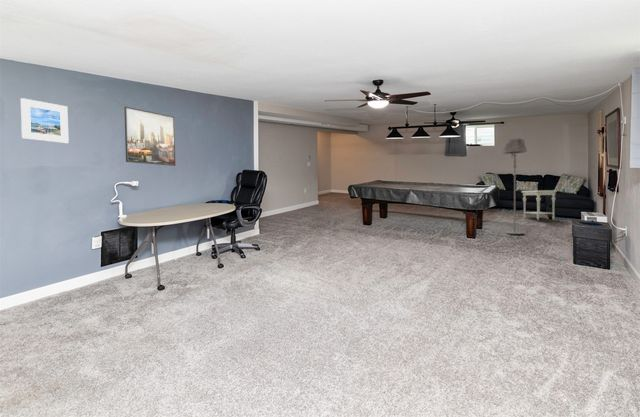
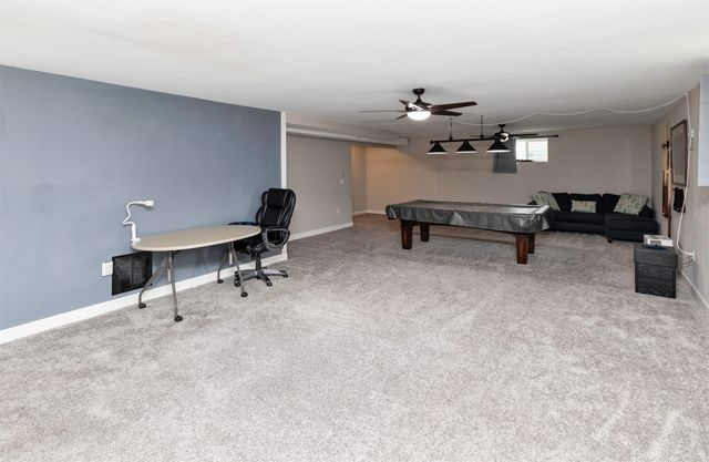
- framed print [123,106,177,167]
- side table [521,189,558,221]
- floor lamp [502,138,528,235]
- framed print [20,97,70,144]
